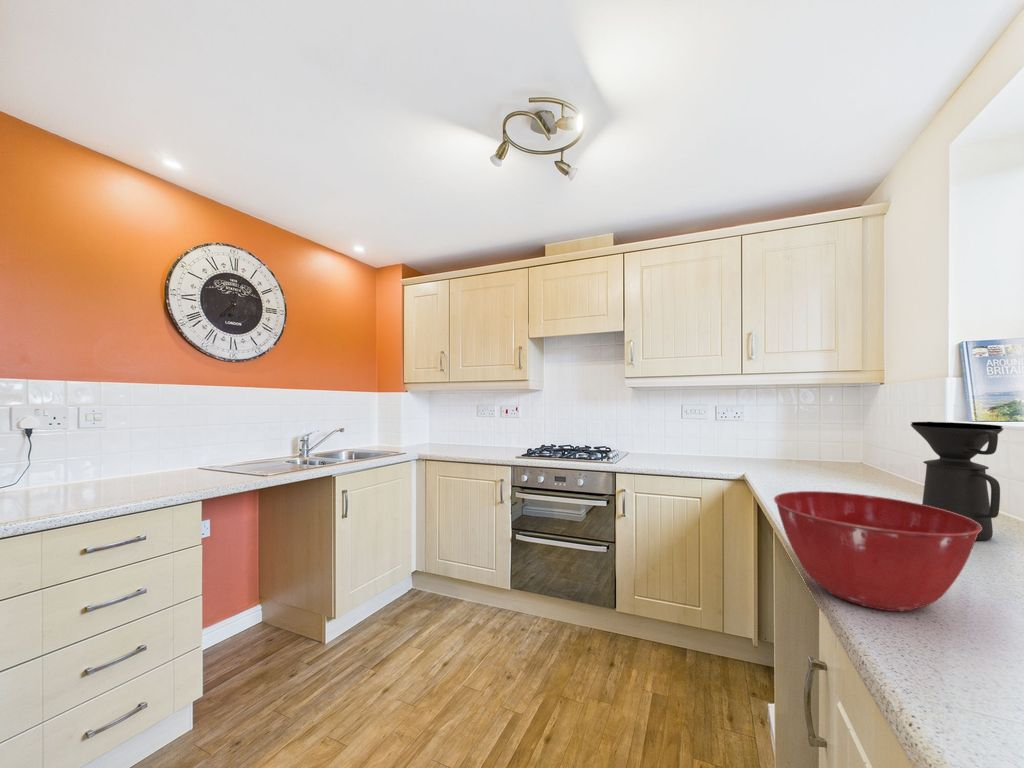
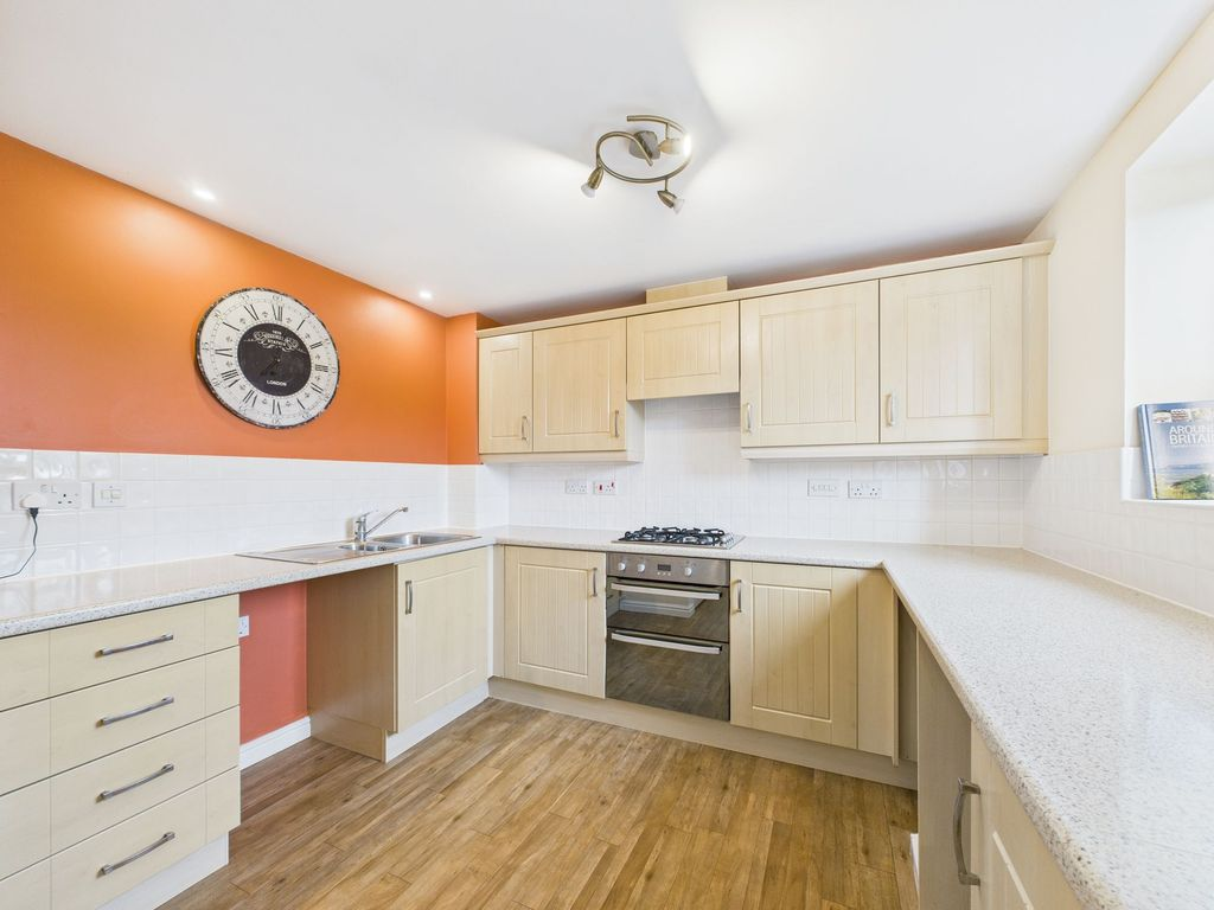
- coffee maker [910,421,1004,541]
- mixing bowl [773,490,982,612]
